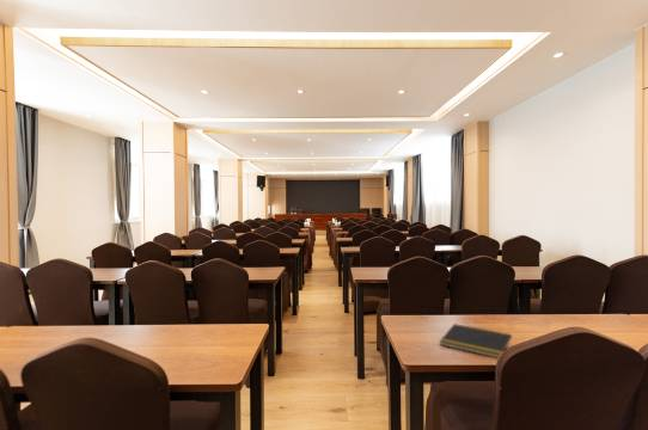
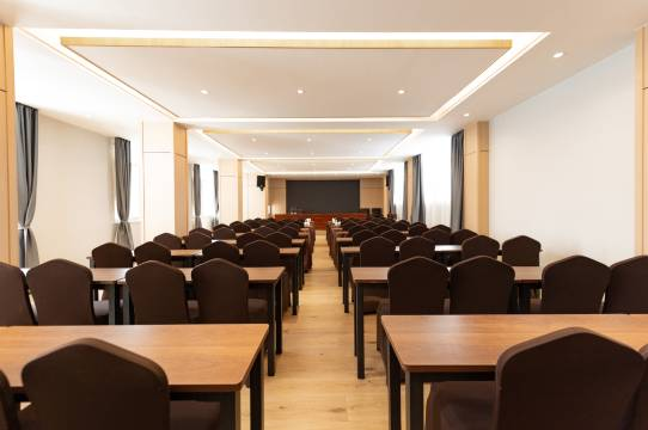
- notepad [439,322,513,360]
